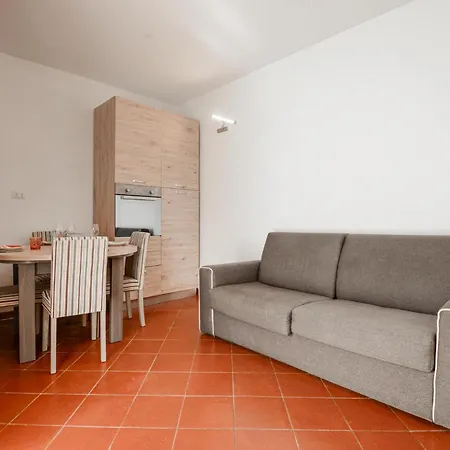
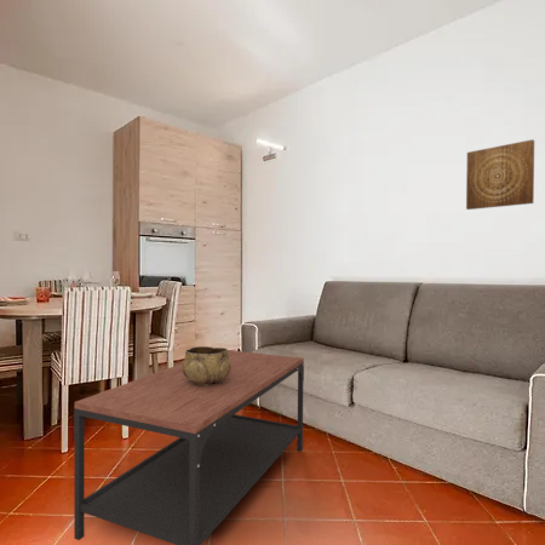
+ decorative bowl [182,345,231,385]
+ coffee table [73,349,305,545]
+ wall art [465,138,535,211]
